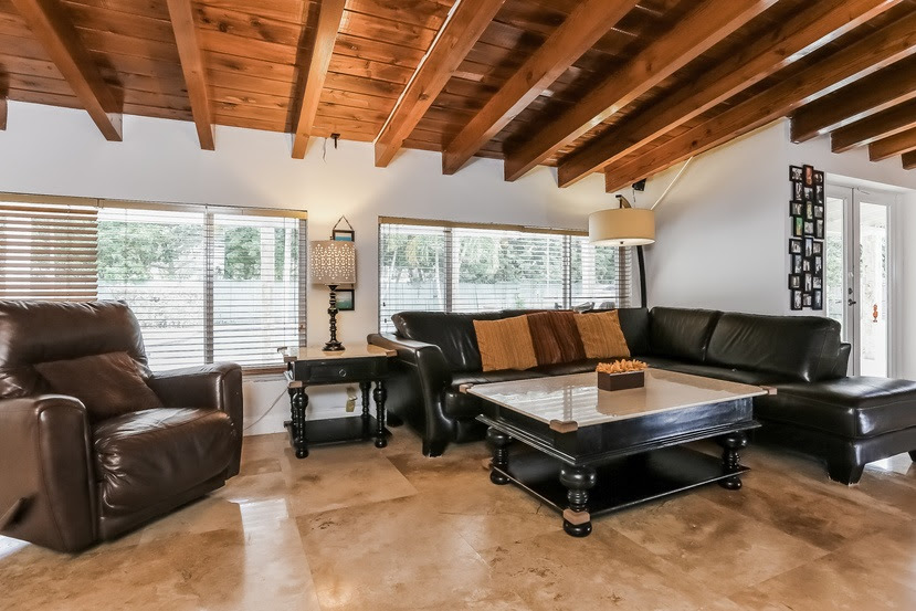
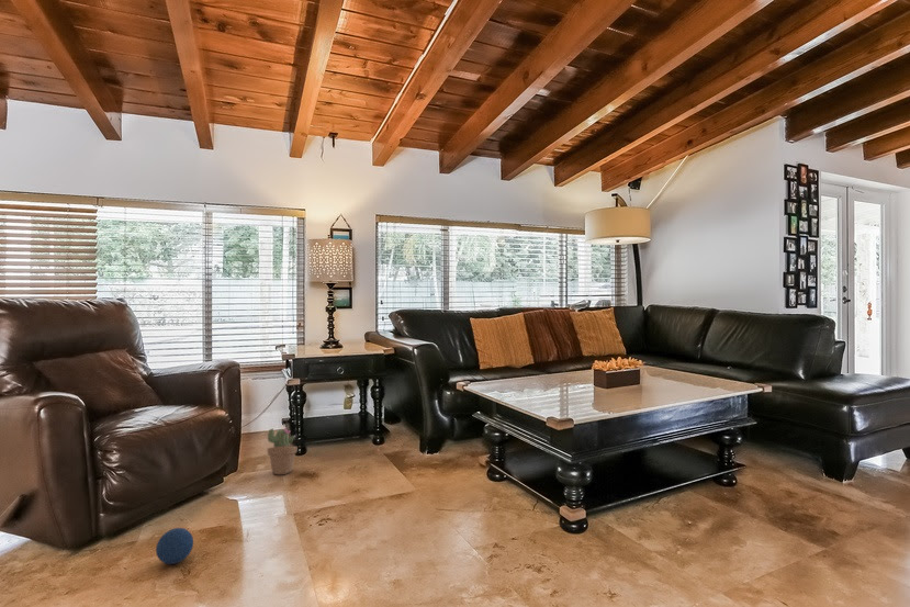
+ ball [155,527,194,565]
+ decorative plant [267,427,299,475]
